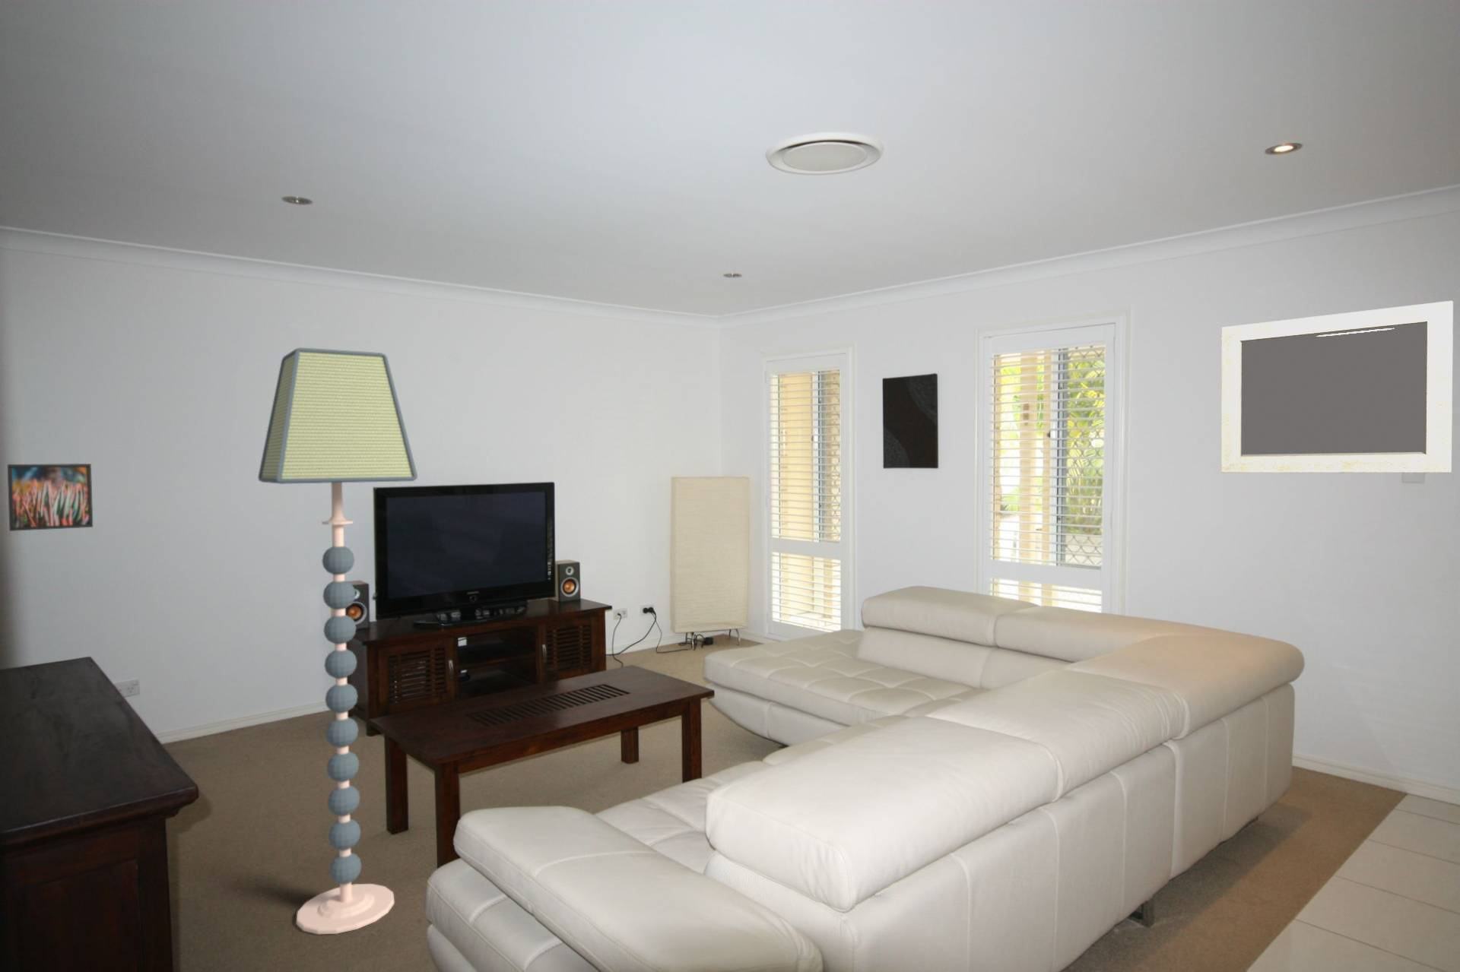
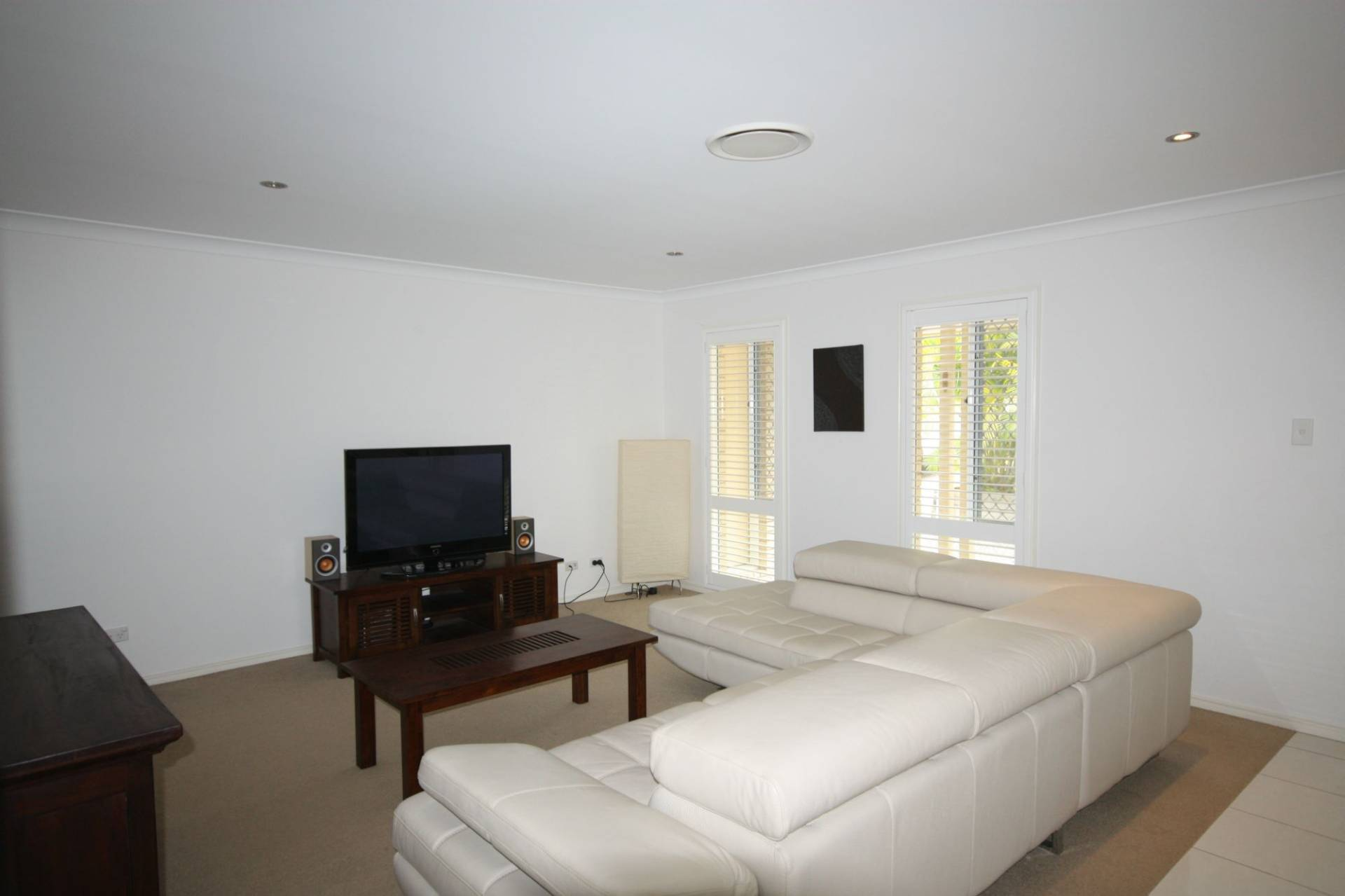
- home mirror [1220,300,1453,473]
- floor lamp [257,346,418,935]
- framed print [7,463,93,532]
